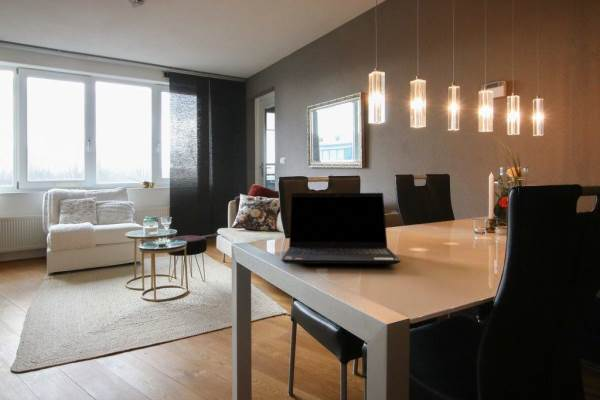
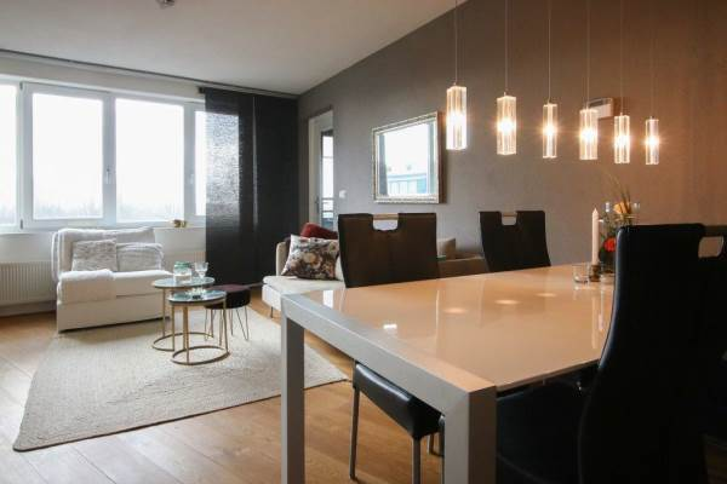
- laptop computer [281,192,402,265]
